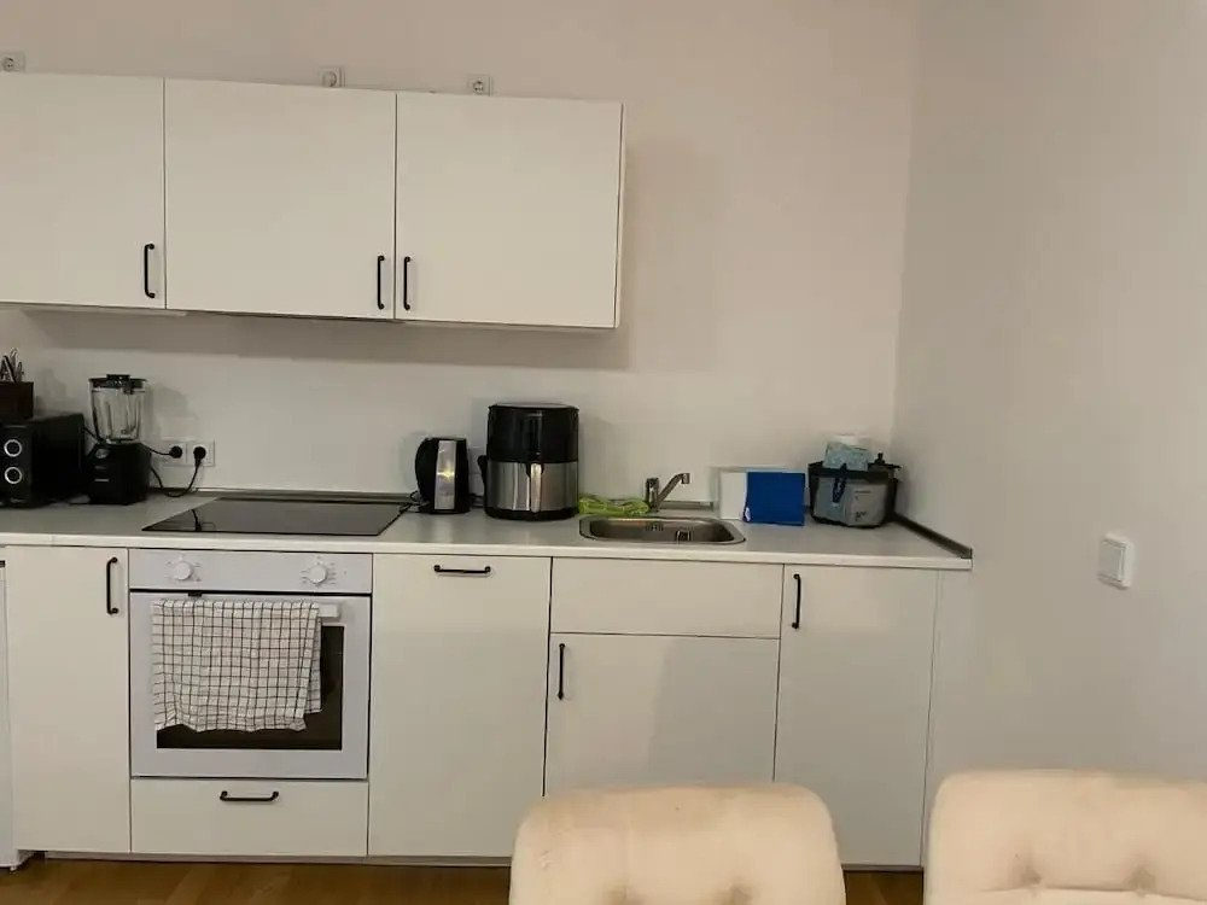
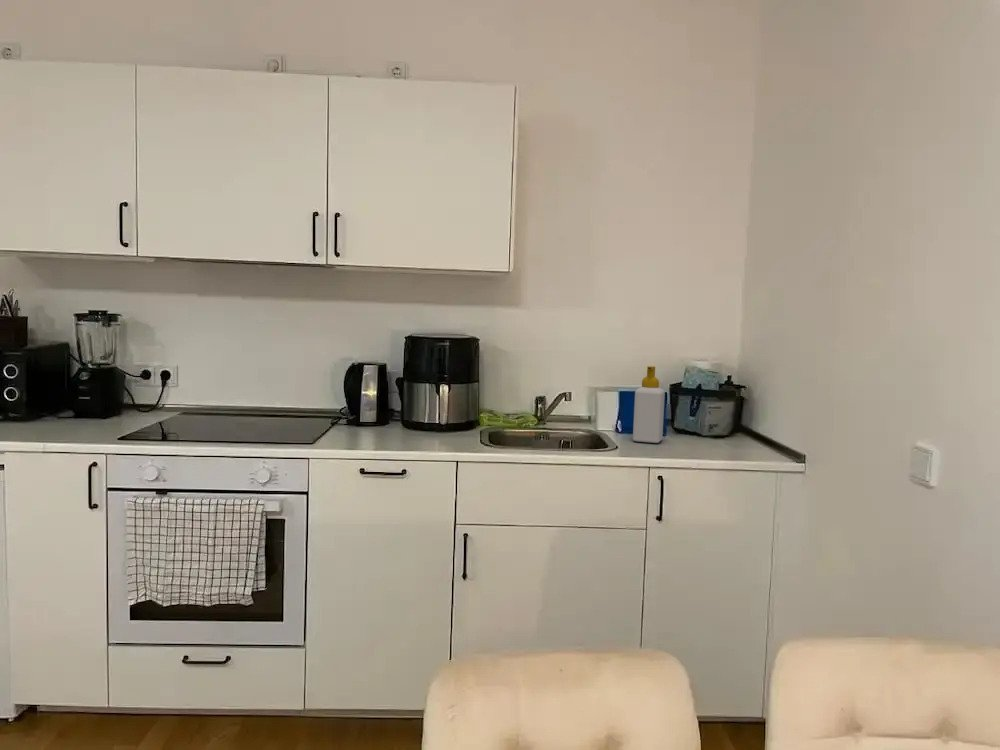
+ soap bottle [632,365,666,444]
